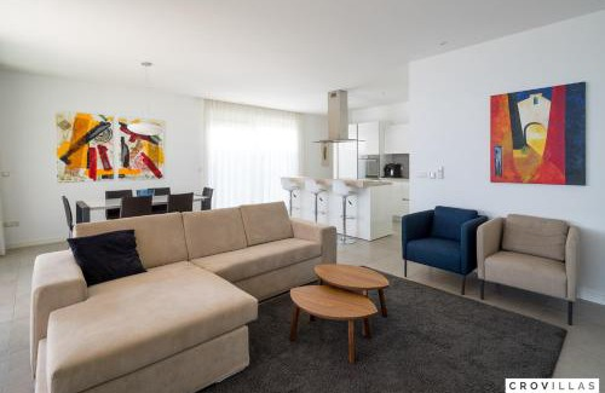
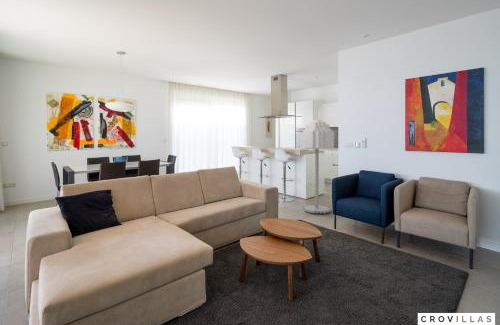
+ floor lamp [299,119,335,215]
